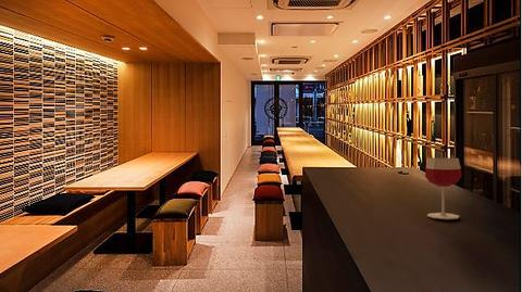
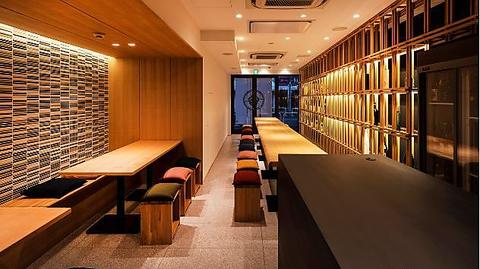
- wineglass [424,156,462,220]
